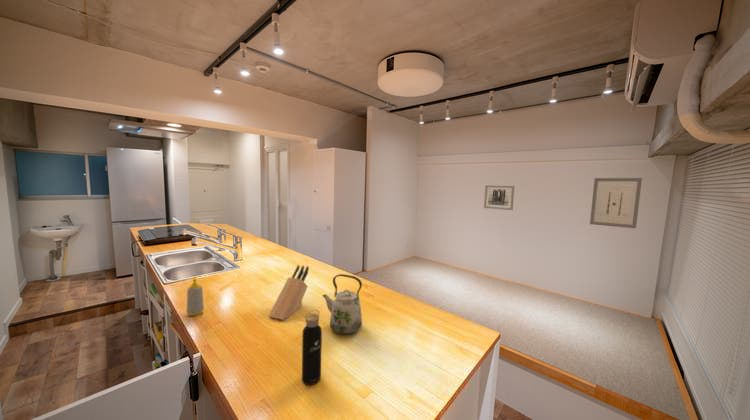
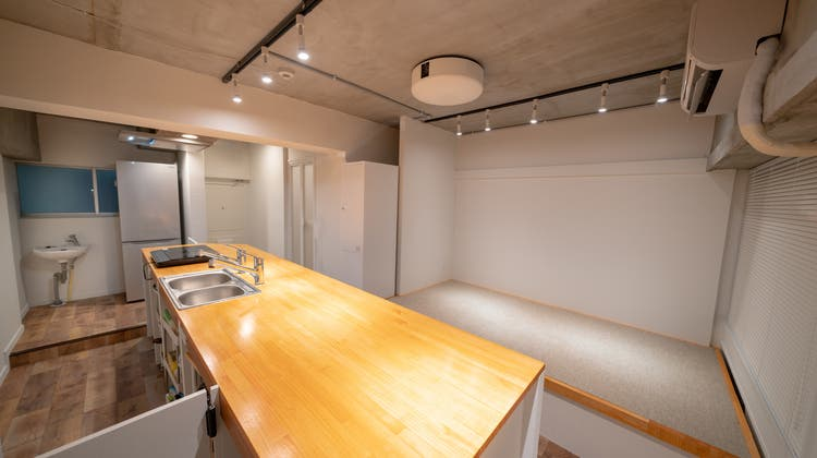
- wall art [589,177,643,229]
- water bottle [301,309,323,386]
- wall art [483,185,515,211]
- knife block [268,264,310,321]
- kettle [321,273,363,335]
- soap bottle [186,275,205,317]
